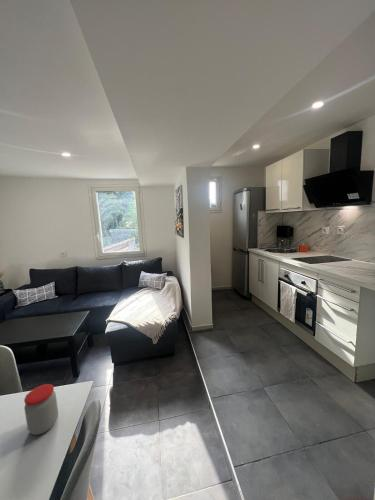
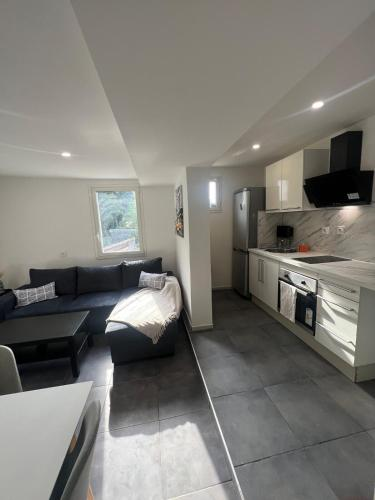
- jar [23,383,59,436]
